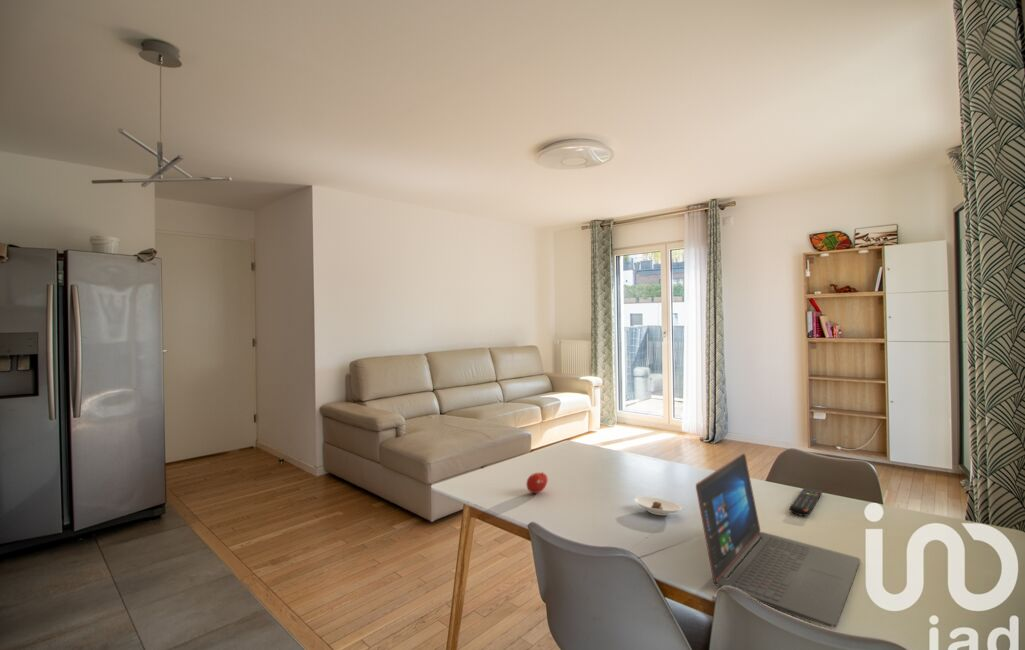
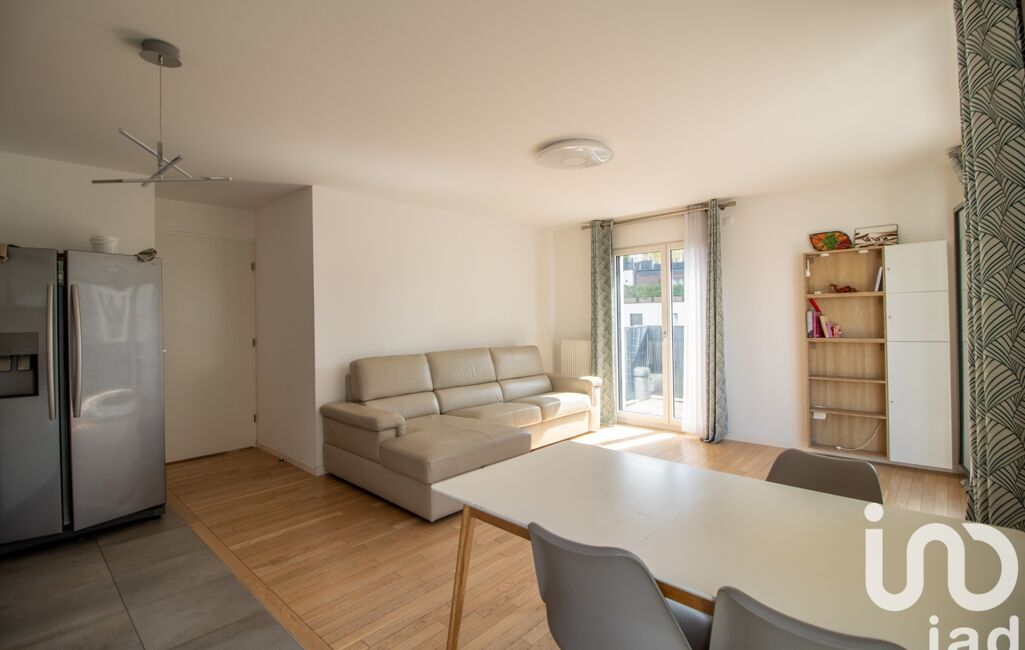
- fruit [525,471,549,494]
- saucer [634,496,682,516]
- laptop [695,452,861,628]
- remote control [788,486,823,517]
